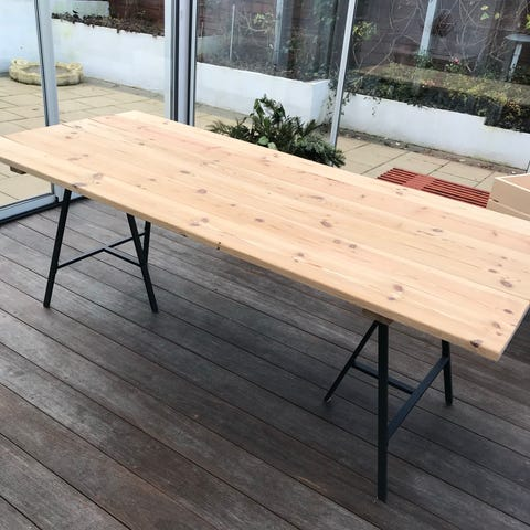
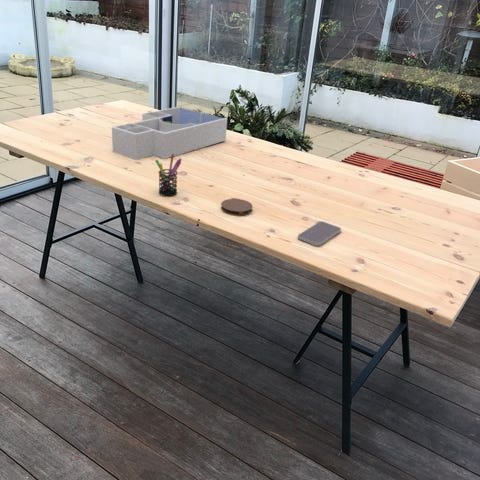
+ smartphone [297,220,342,247]
+ pen holder [155,154,183,197]
+ desk organizer [111,106,228,161]
+ coaster [220,198,254,216]
